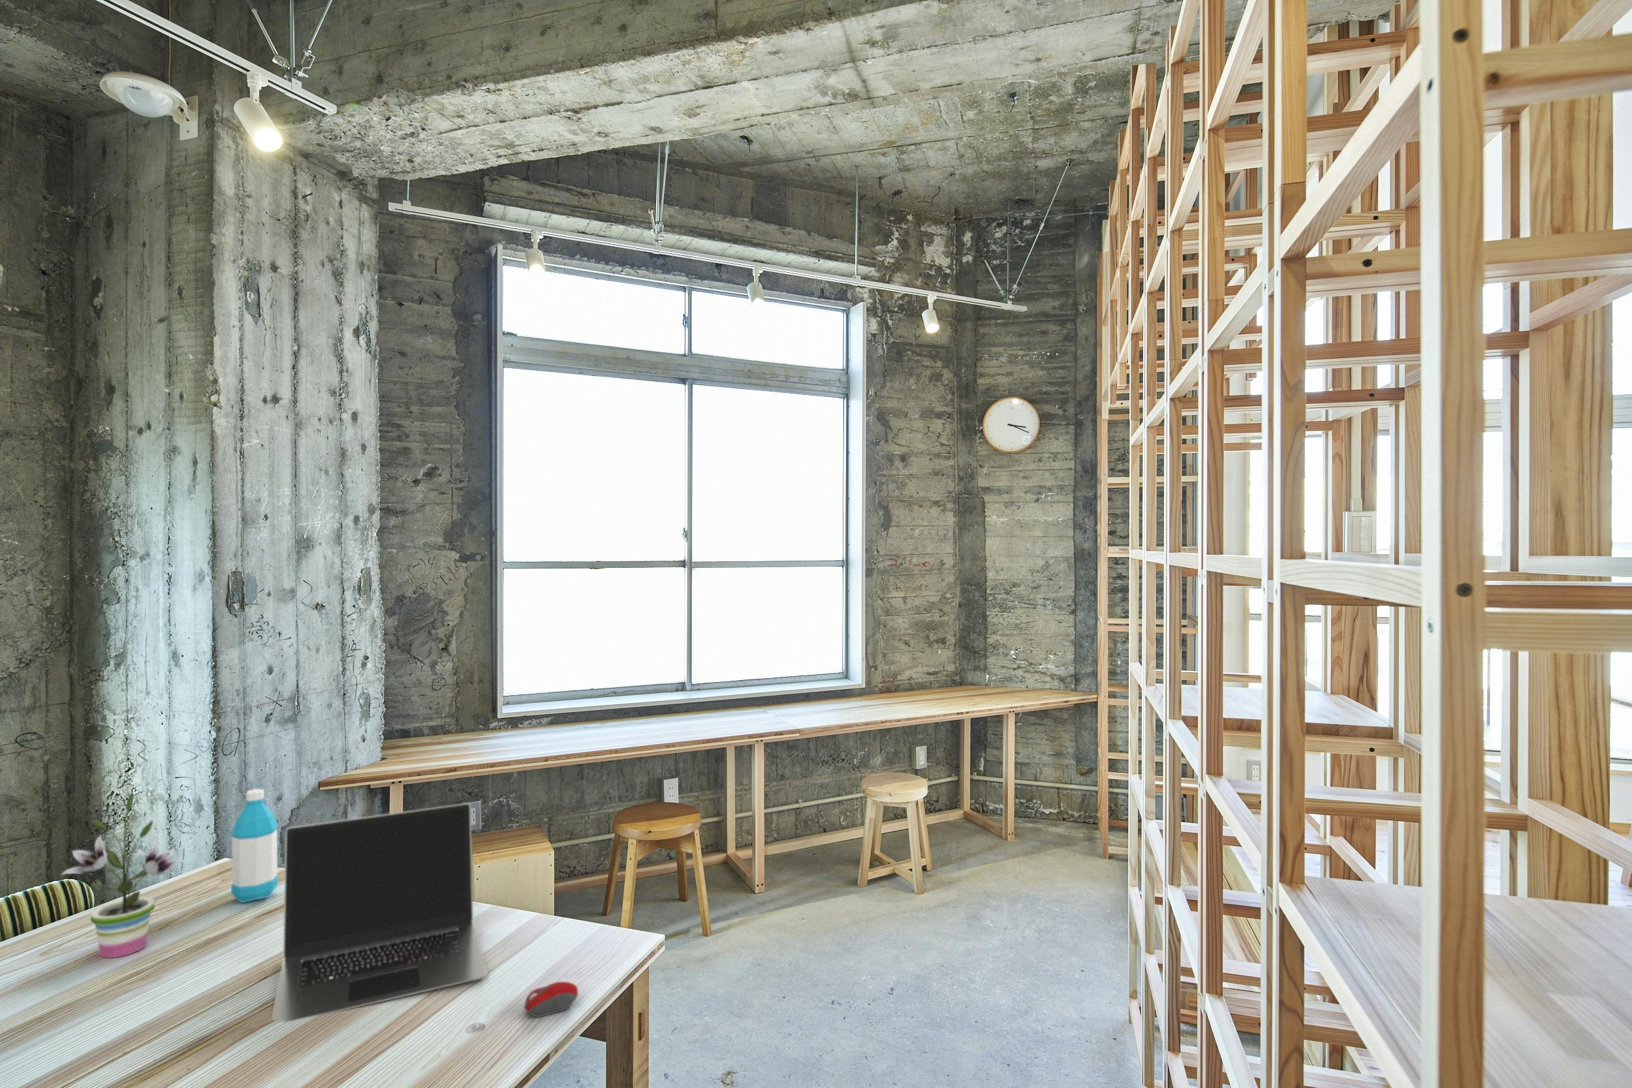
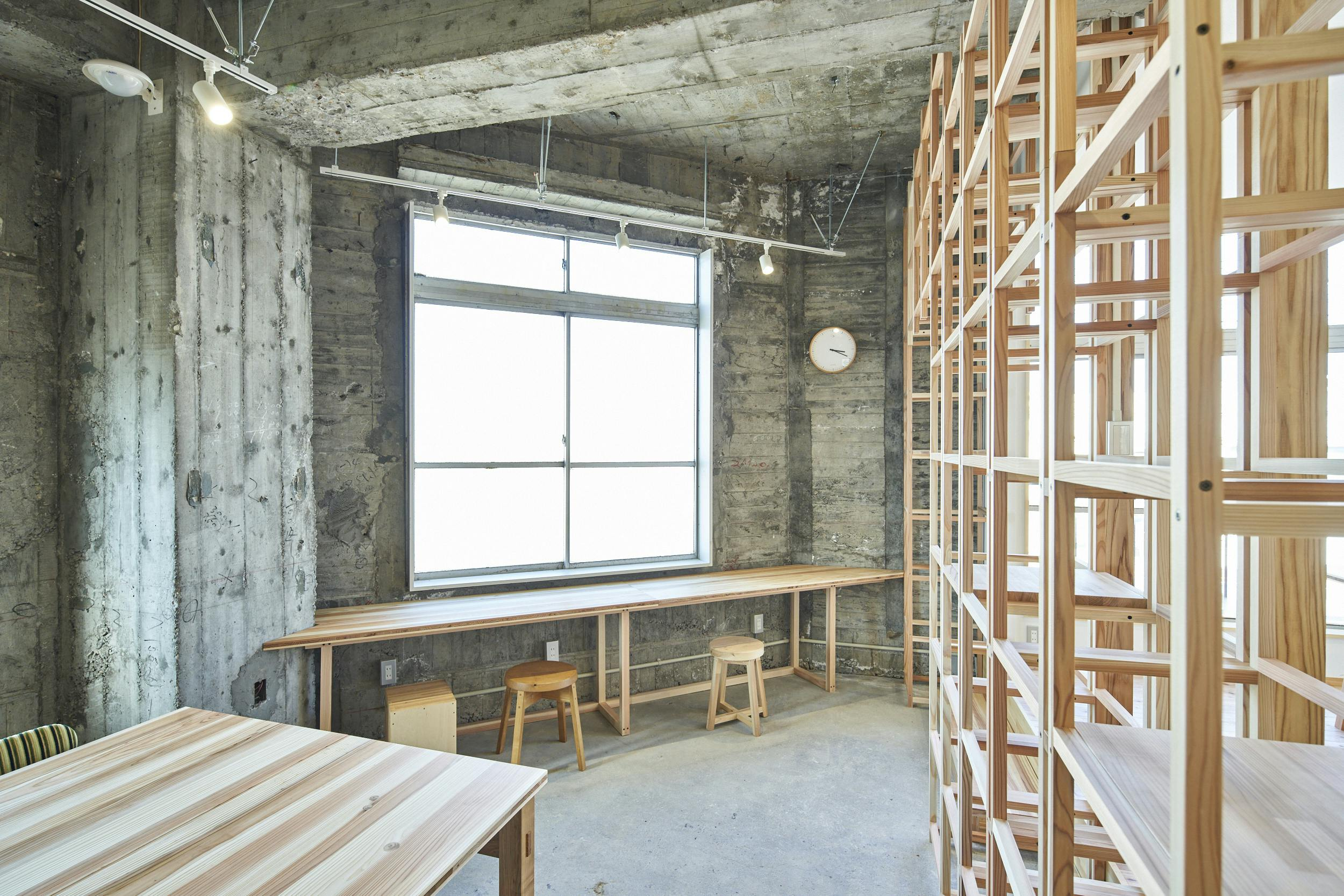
- water bottle [231,788,279,903]
- computer mouse [523,981,579,1018]
- potted plant [59,793,187,959]
- laptop [271,803,488,1024]
